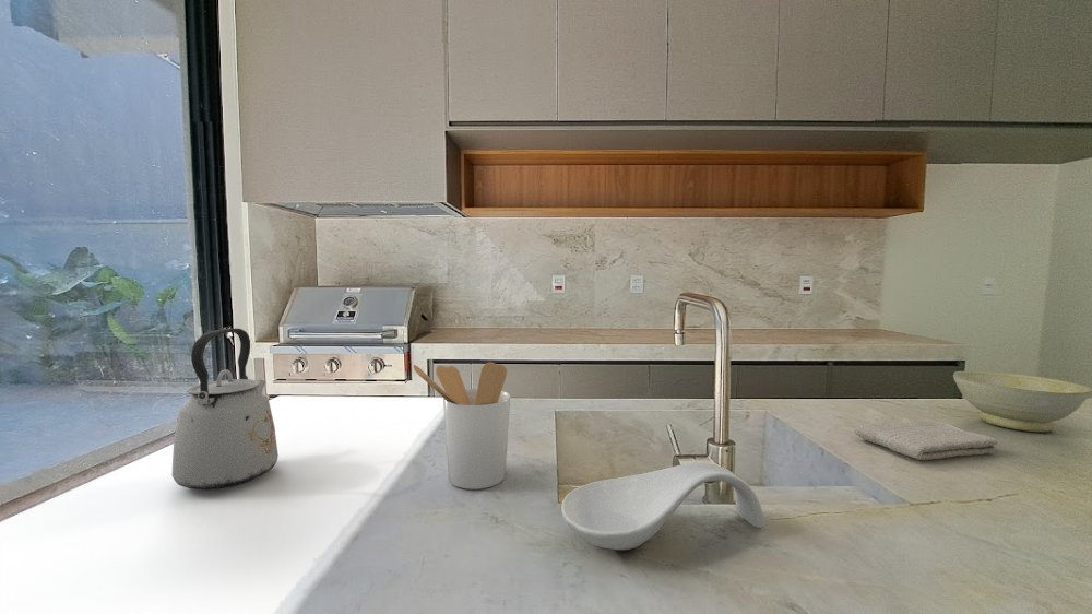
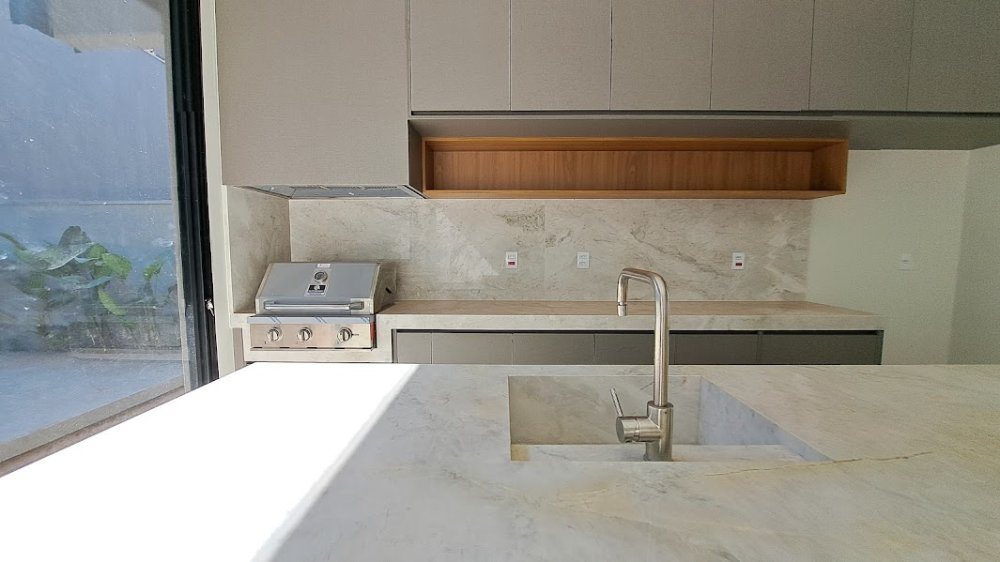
- kettle [170,328,280,491]
- spoon rest [560,461,765,551]
- utensil holder [412,362,511,491]
- bowl [952,370,1092,433]
- washcloth [854,417,998,461]
